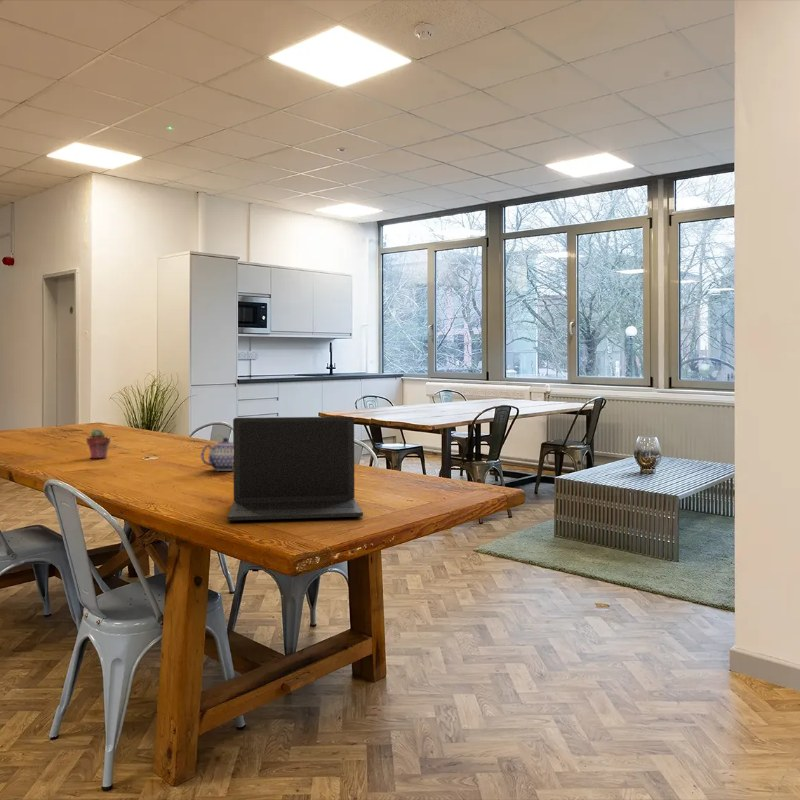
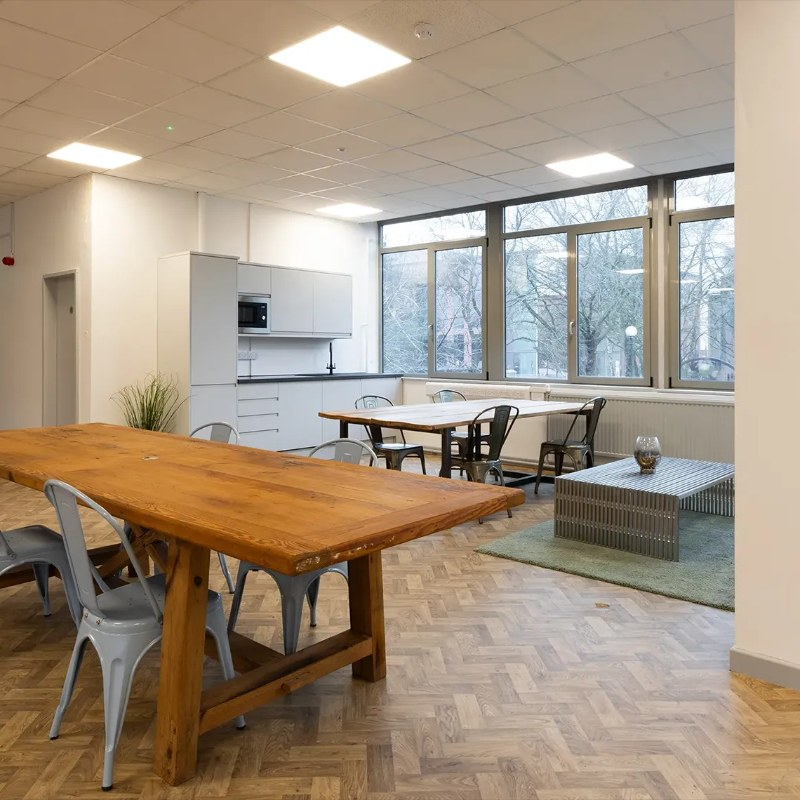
- teapot [200,437,234,472]
- laptop [226,416,364,521]
- potted succulent [85,428,111,459]
